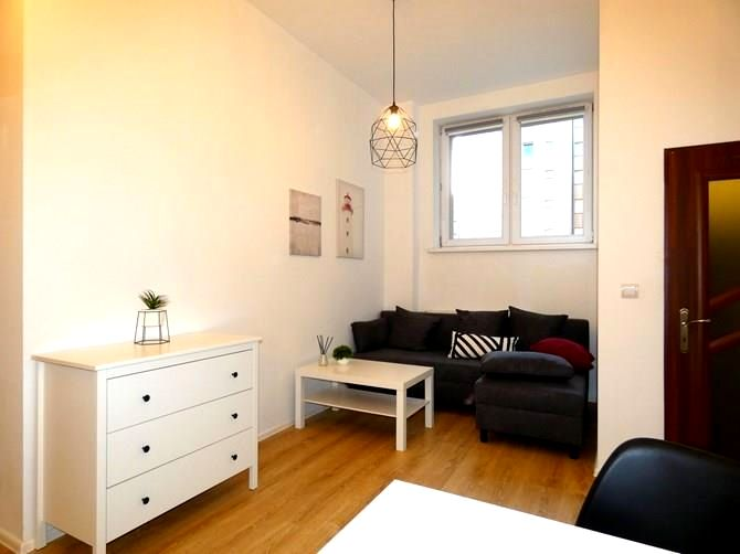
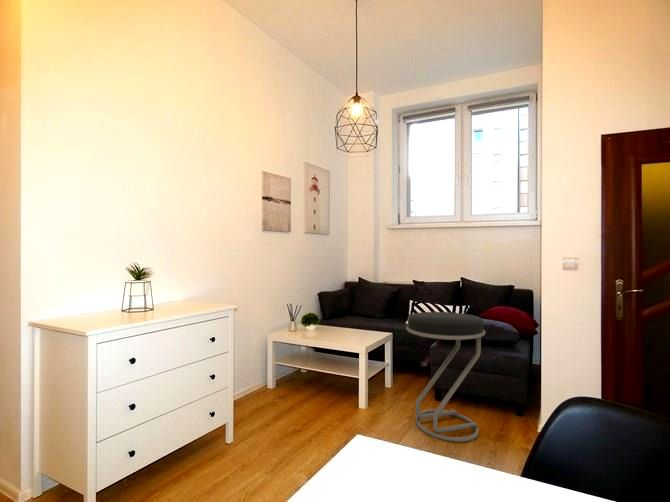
+ stool [405,311,486,443]
